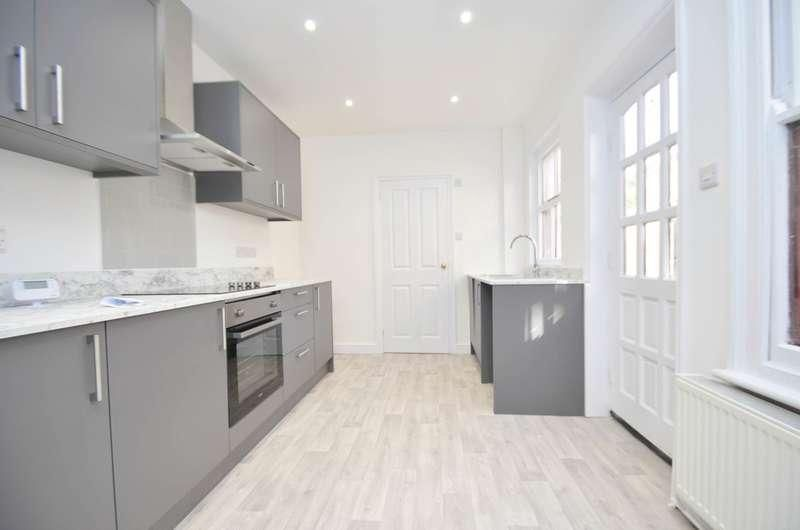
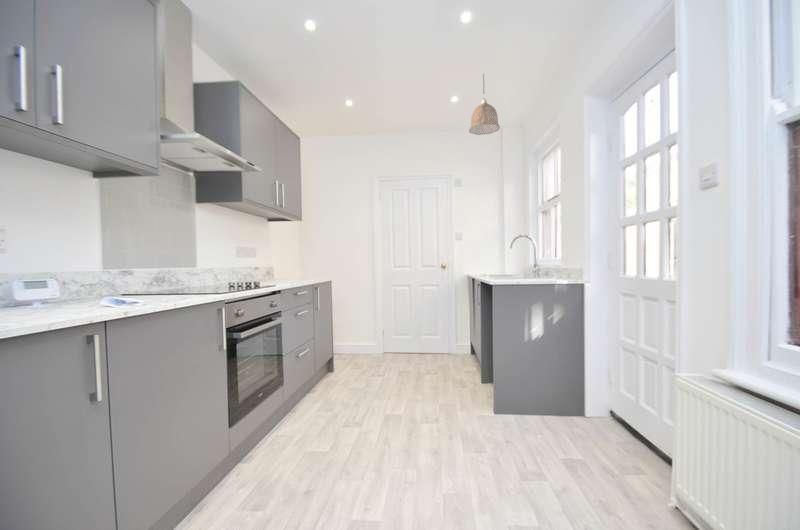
+ pendant lamp [468,72,501,136]
